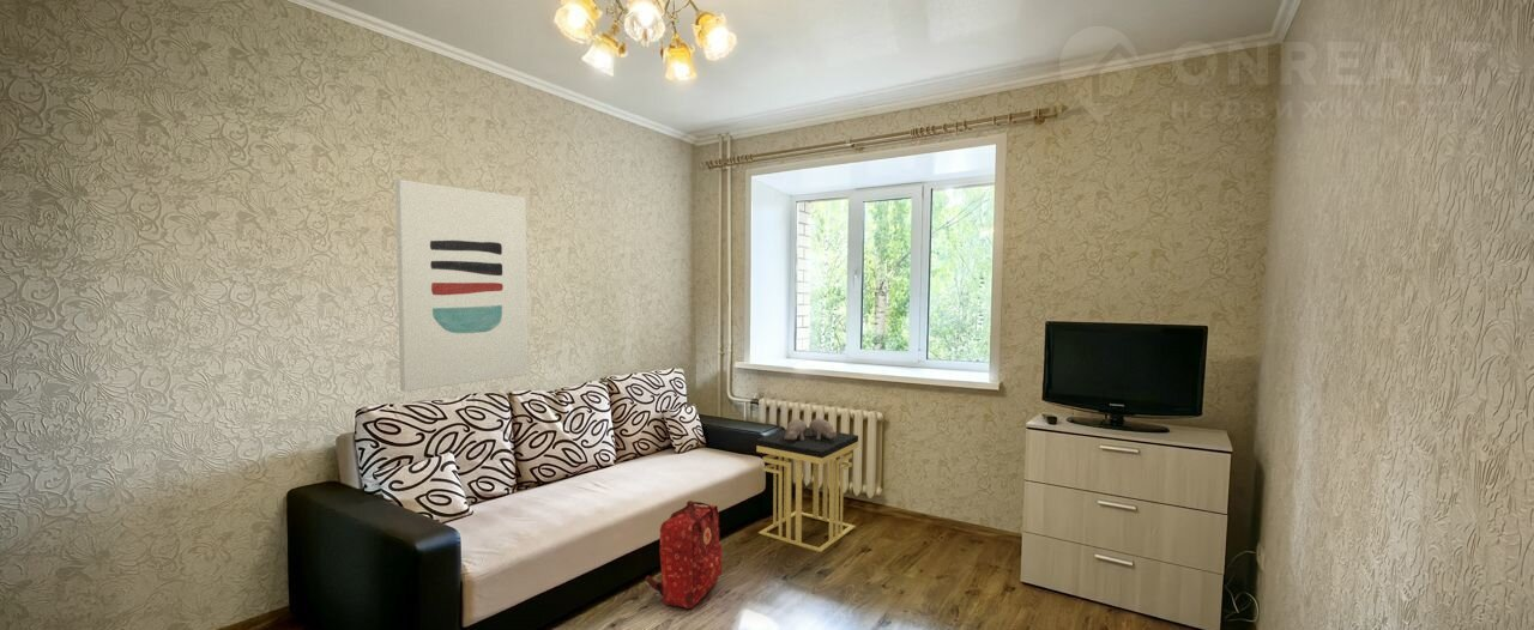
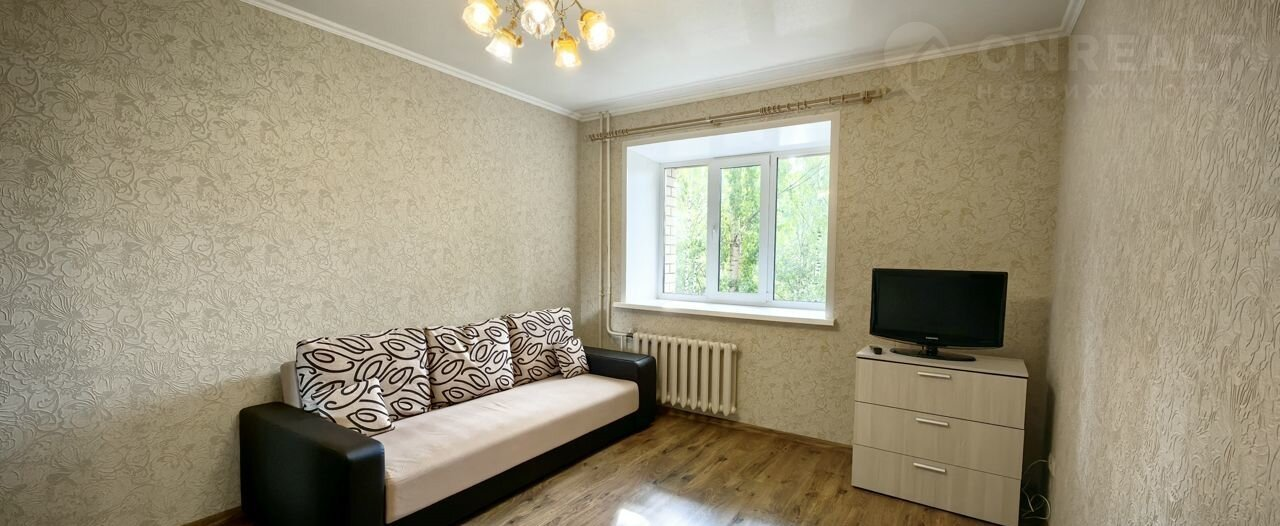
- side table [755,417,859,553]
- backpack [645,499,724,610]
- wall art [394,178,530,393]
